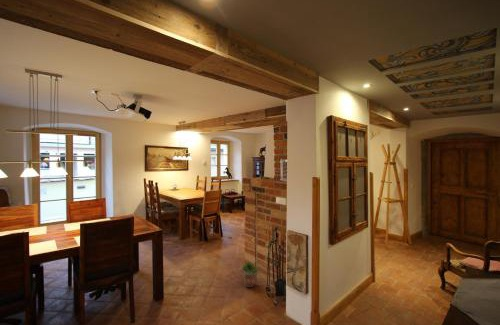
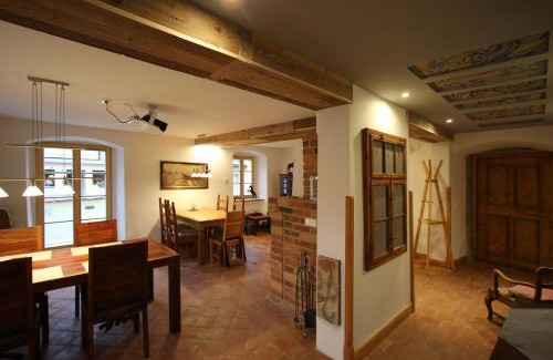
- potted plant [240,260,261,288]
